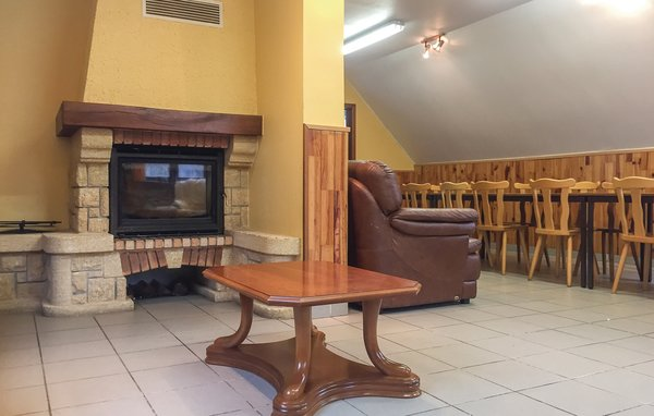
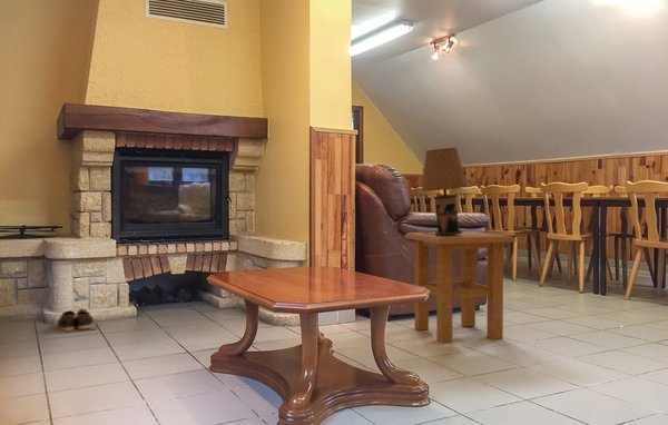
+ shoes [53,308,98,335]
+ table lamp [421,147,470,236]
+ side table [403,230,517,344]
